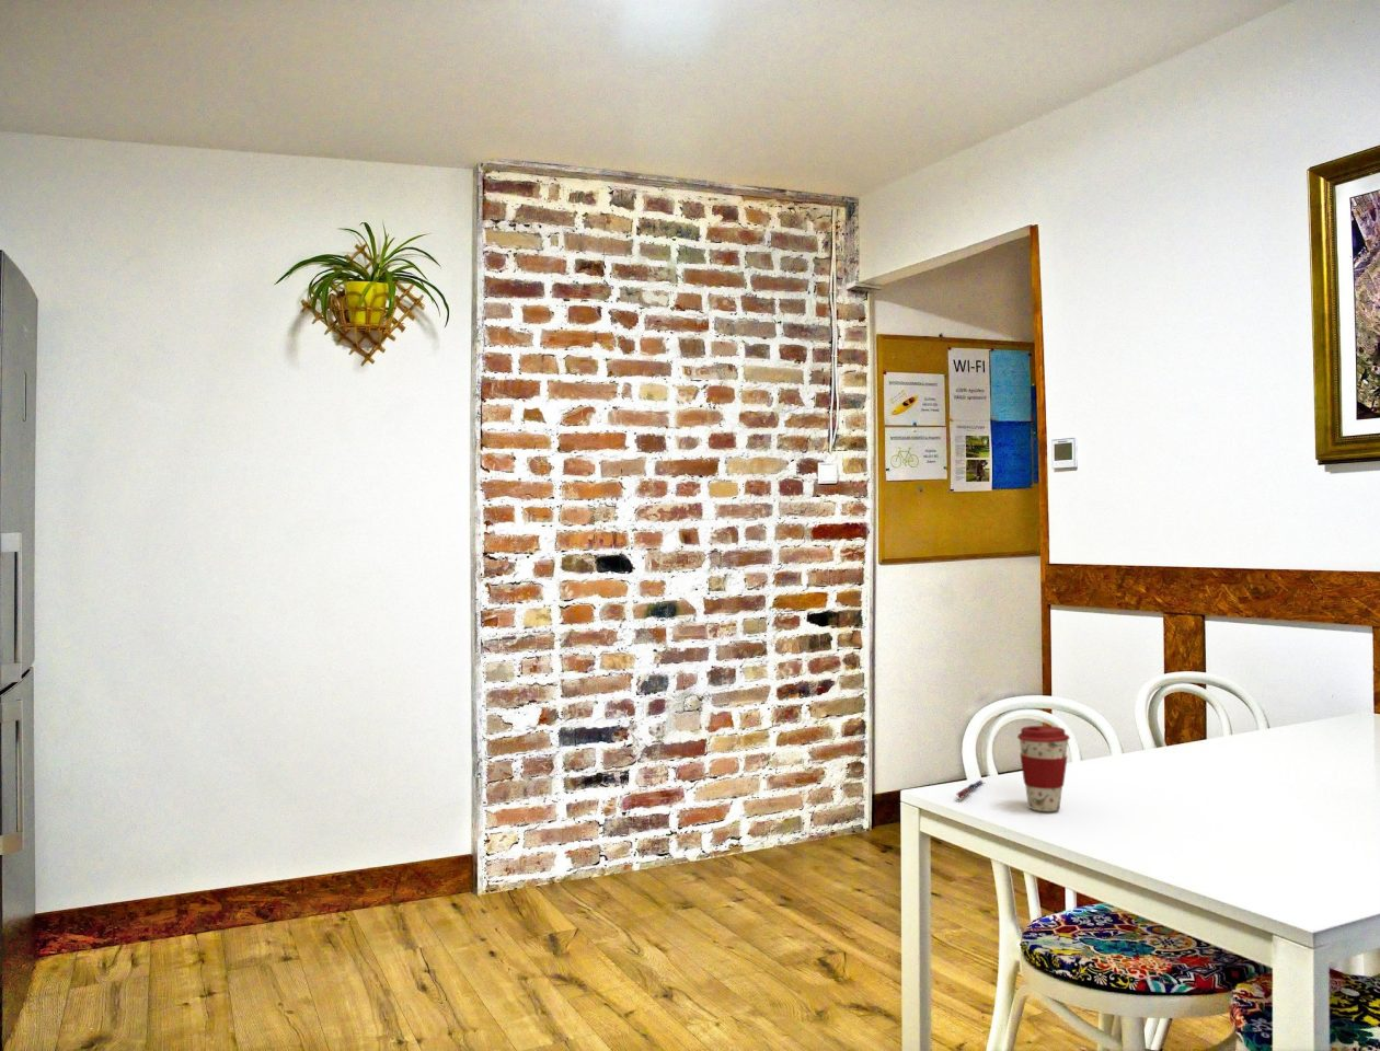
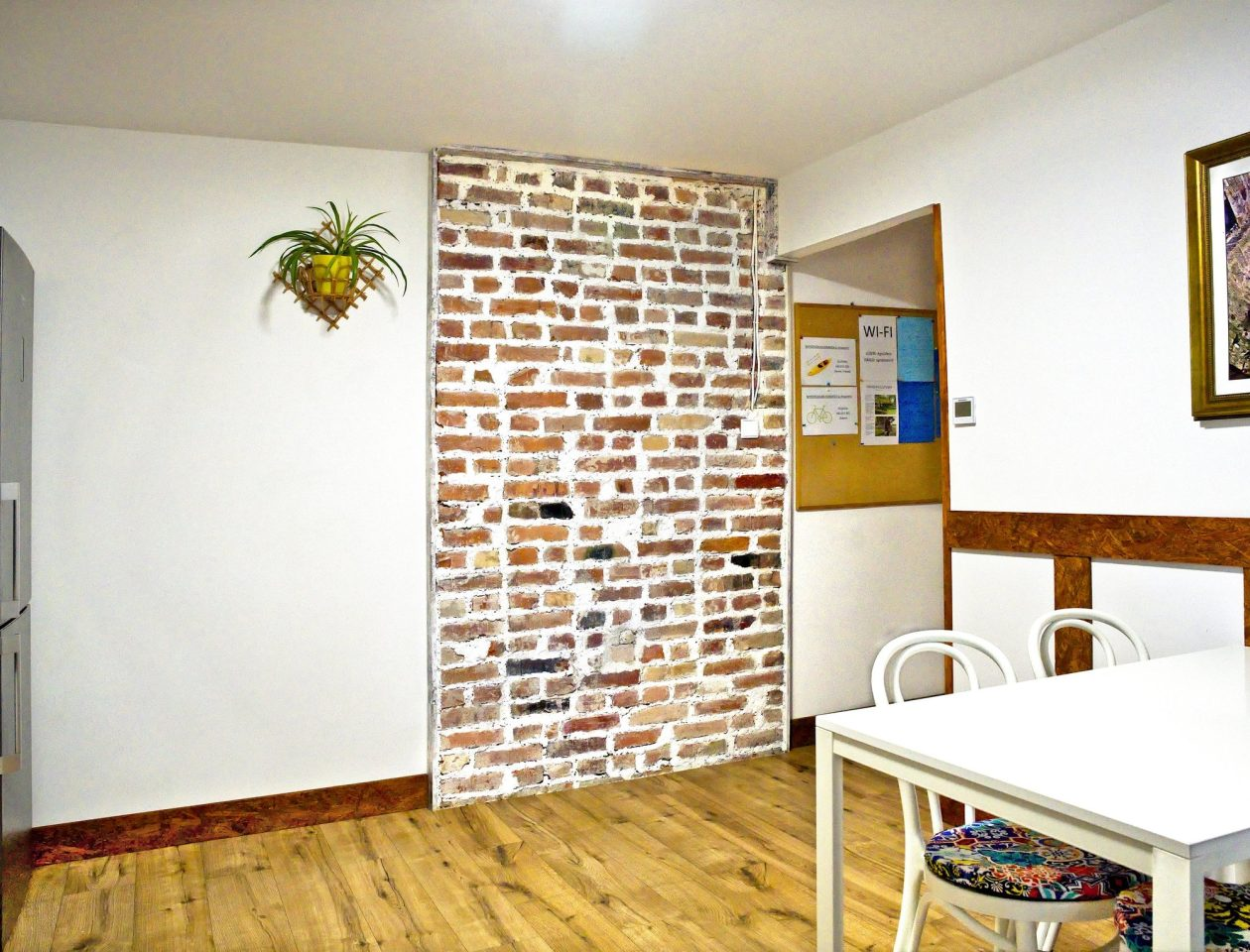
- coffee cup [1017,724,1071,813]
- pen [955,779,985,799]
